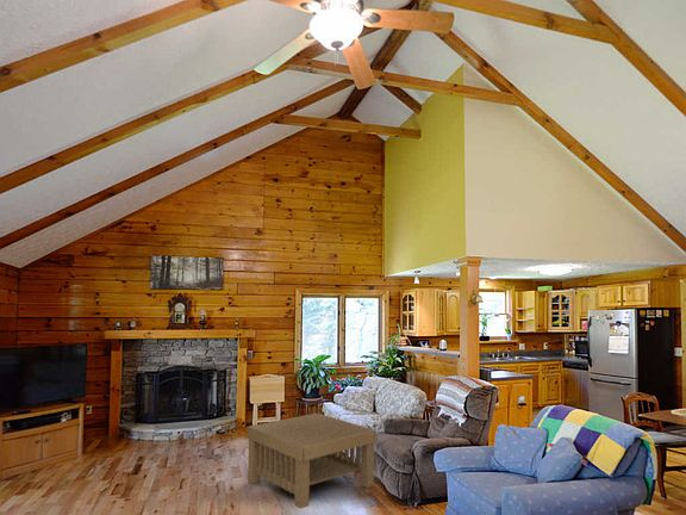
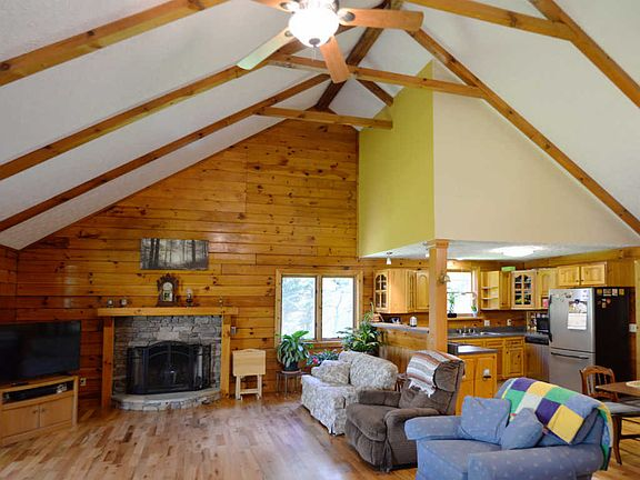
- coffee table [245,412,378,510]
